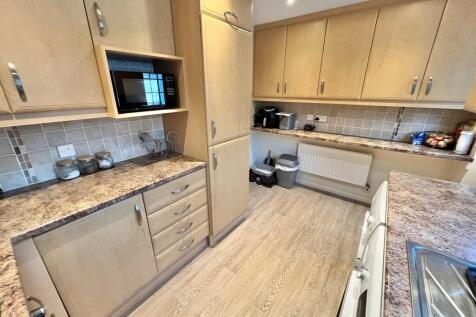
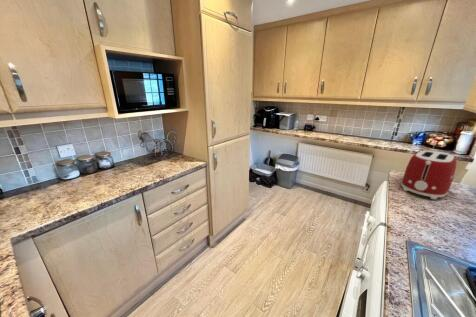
+ toaster [400,150,457,200]
